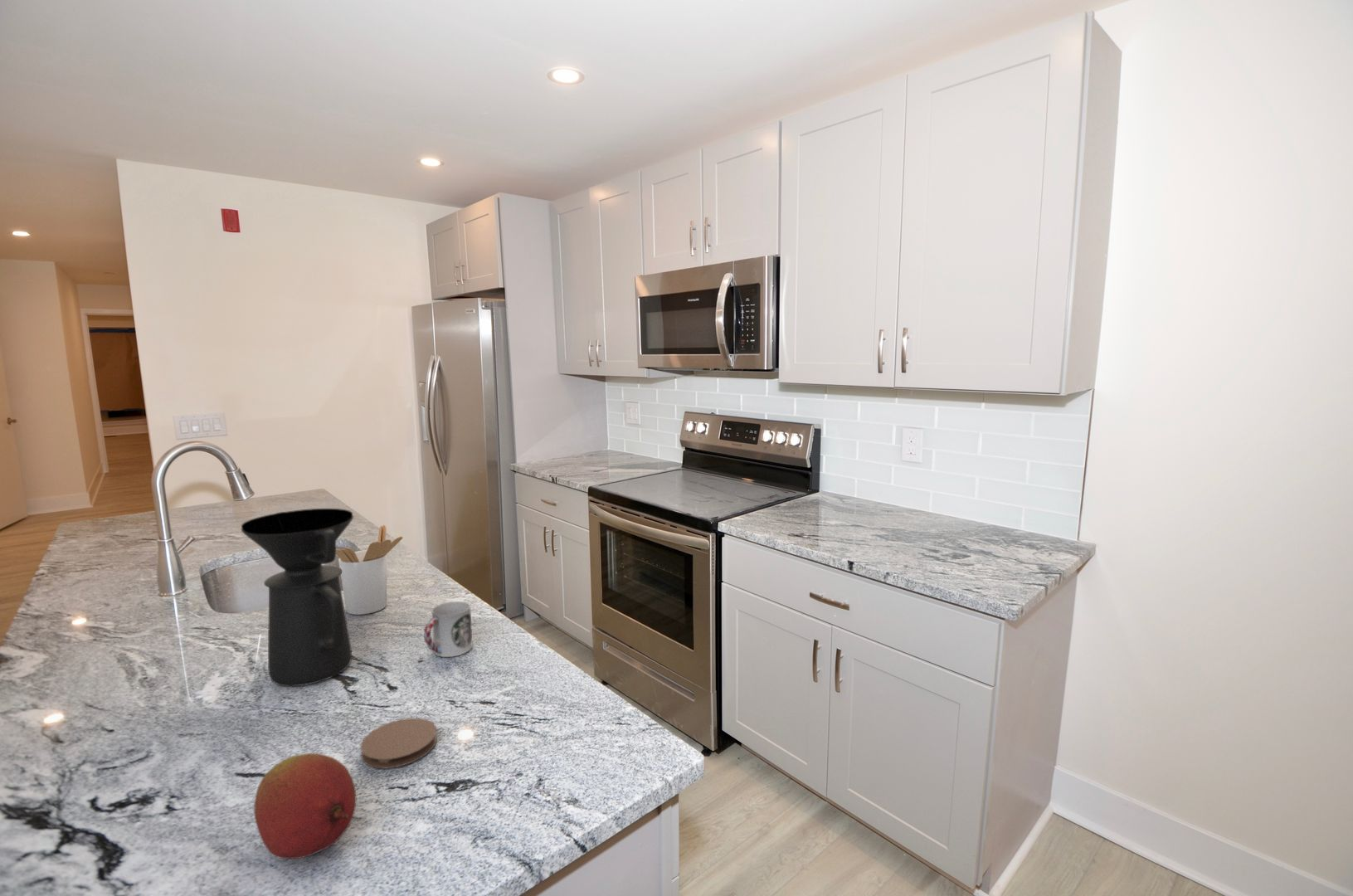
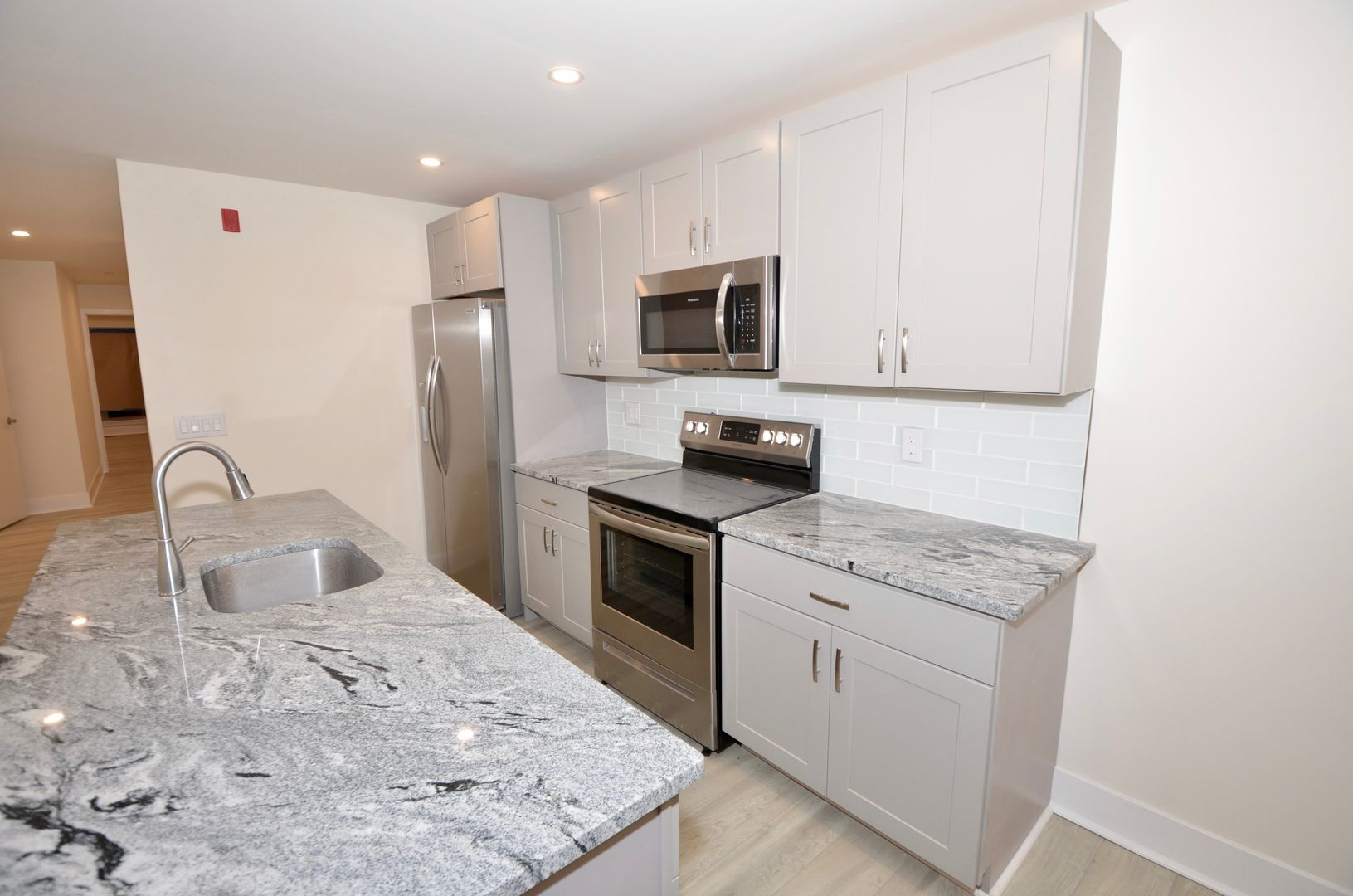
- fruit [253,752,357,859]
- coffee maker [241,508,354,687]
- coaster [360,718,438,769]
- cup [423,601,474,658]
- utensil holder [336,524,403,616]
